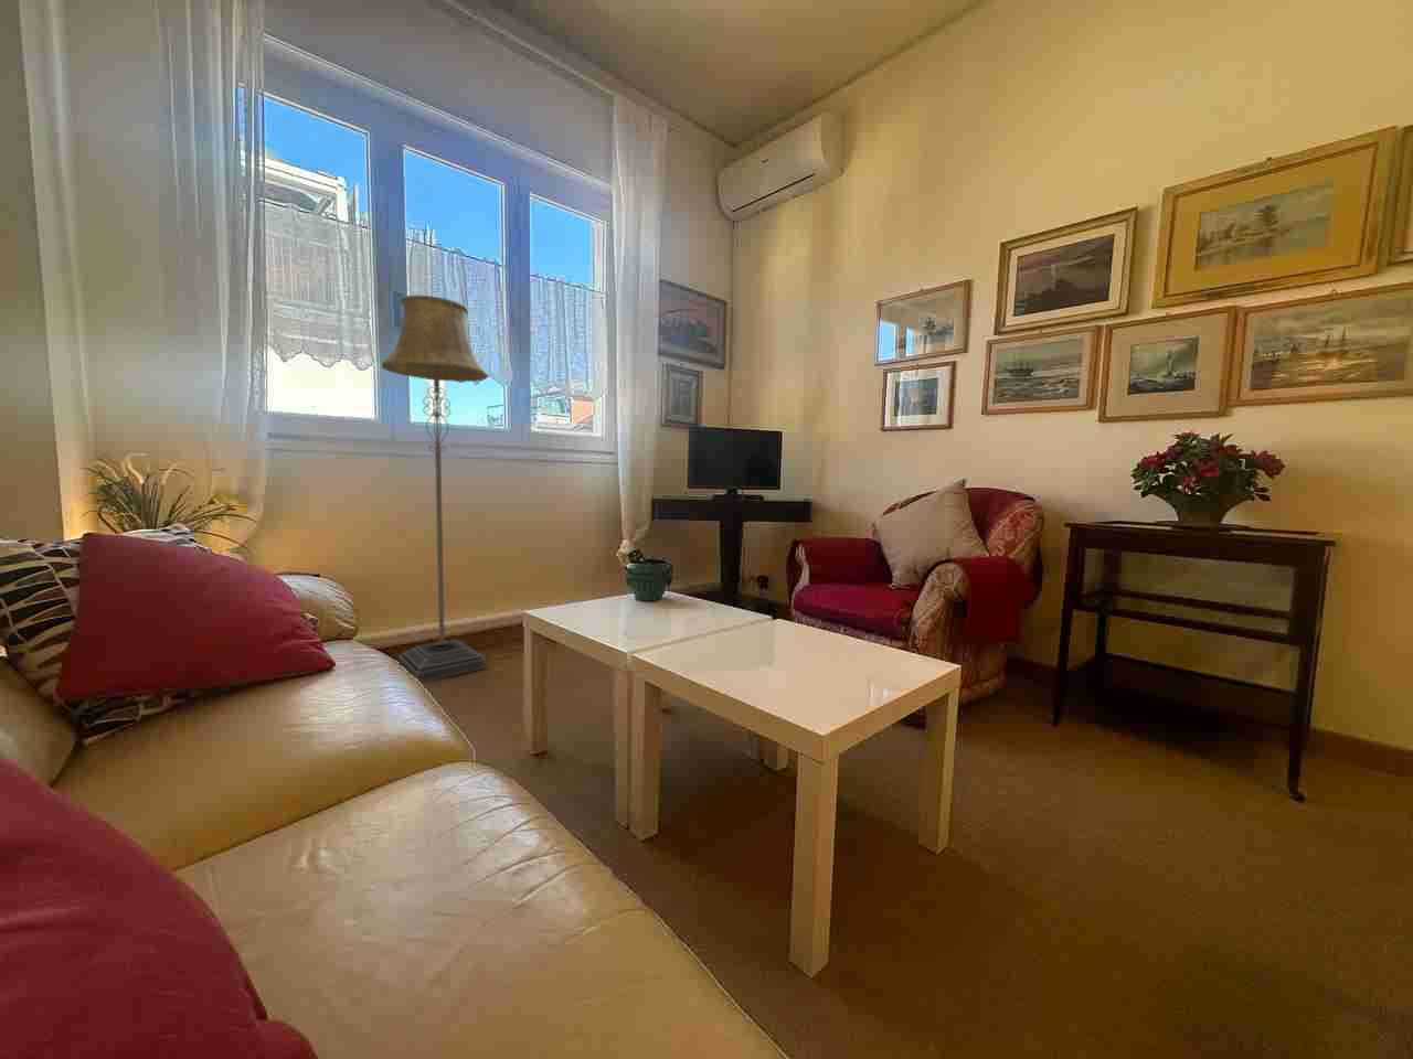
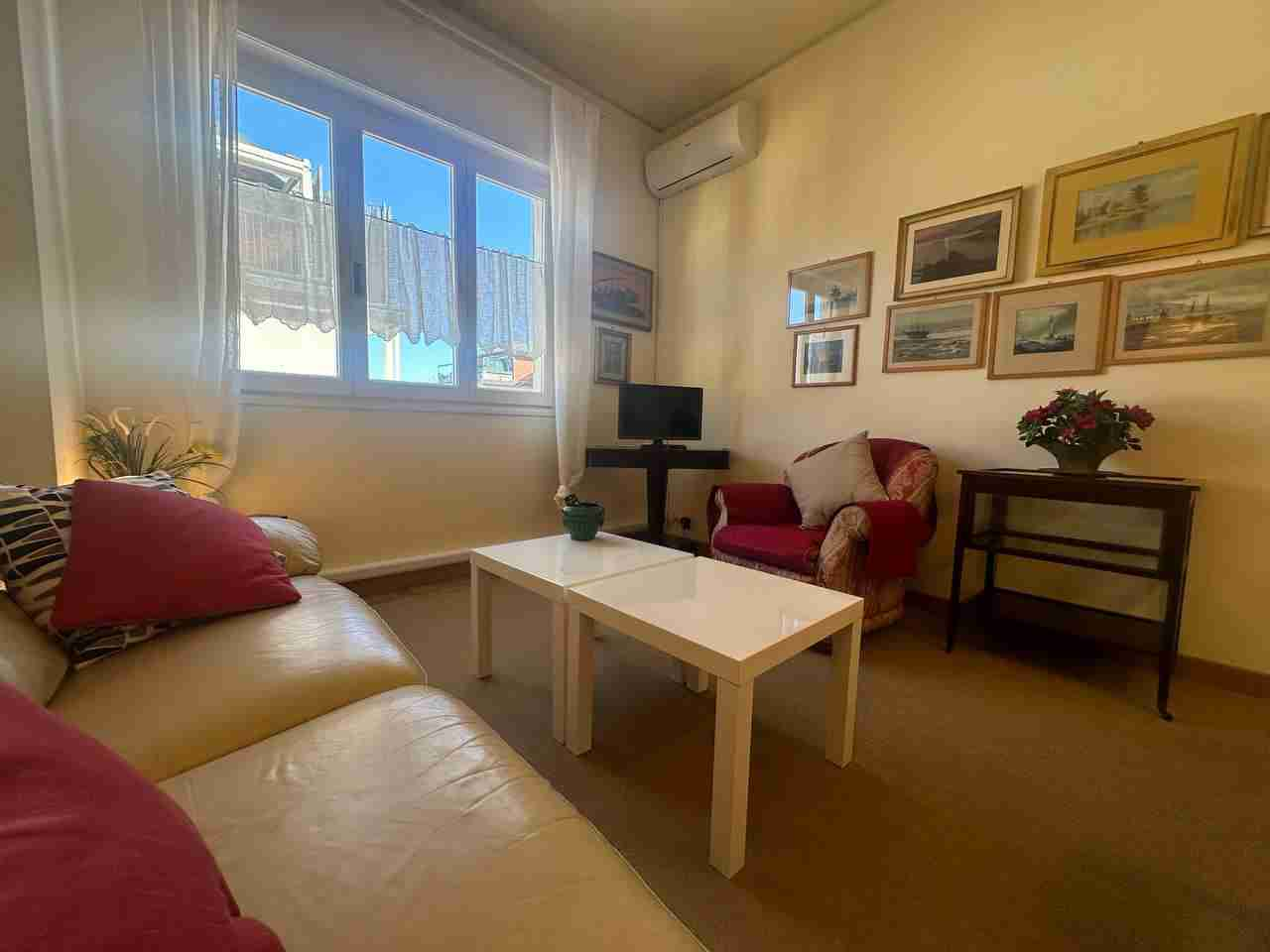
- floor lamp [381,295,490,684]
